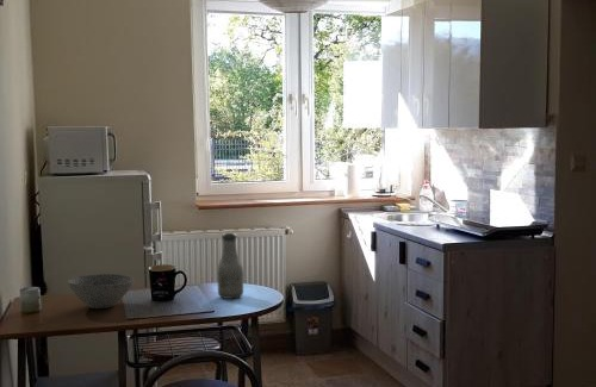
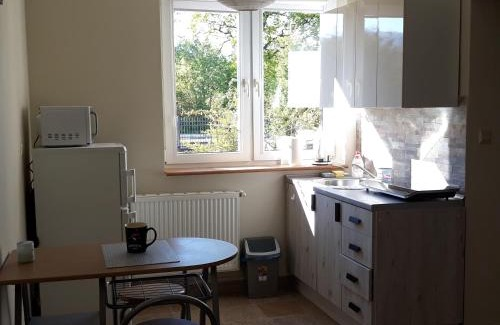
- bowl [67,273,135,310]
- bottle [216,232,244,300]
